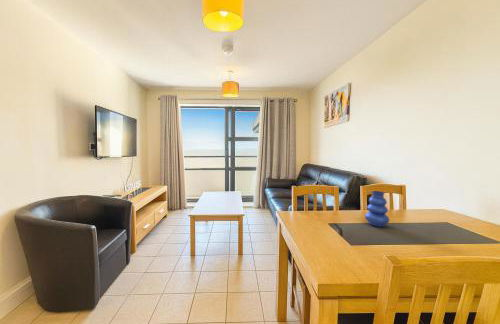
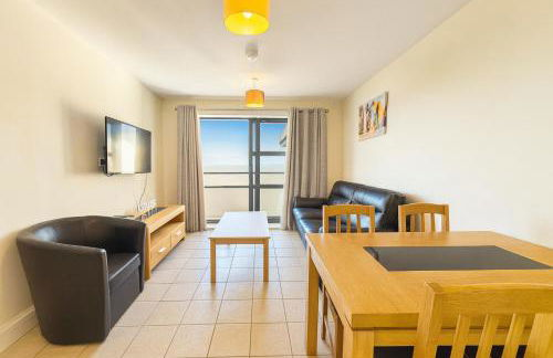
- vase [364,190,390,228]
